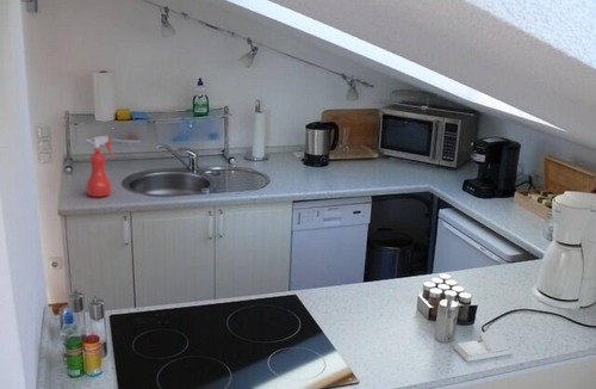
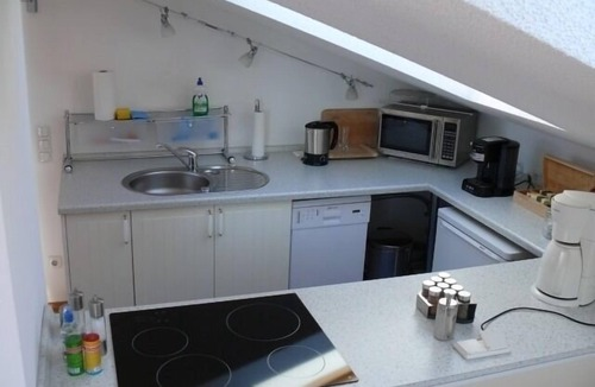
- spray bottle [85,135,117,198]
